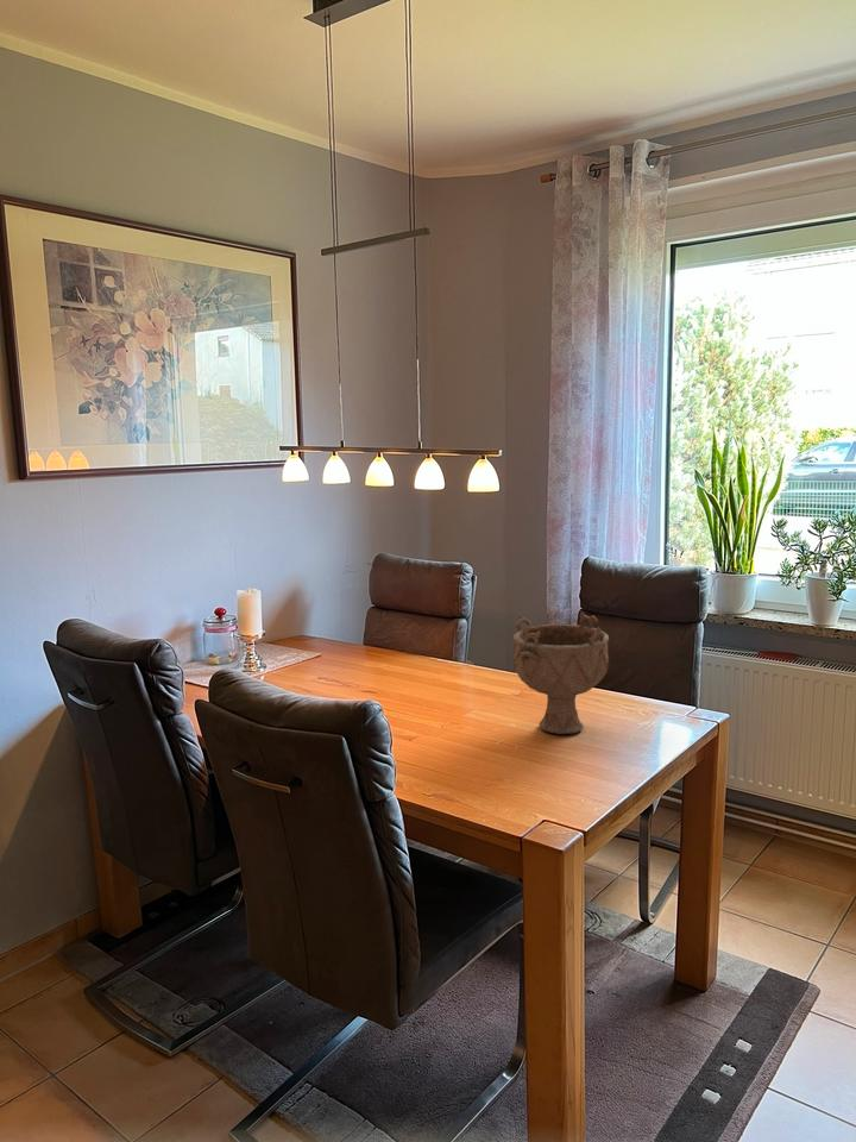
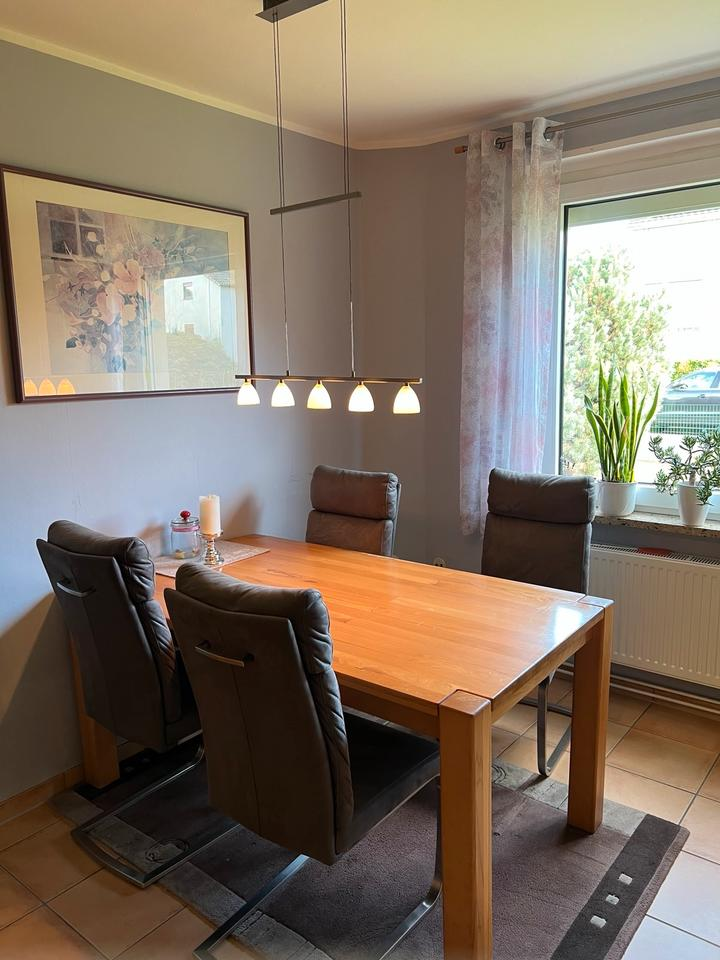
- decorative bowl [512,610,610,735]
